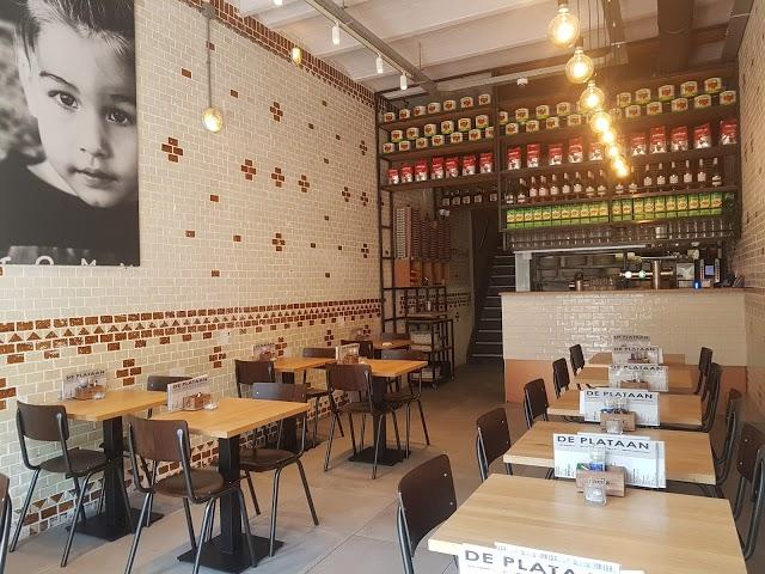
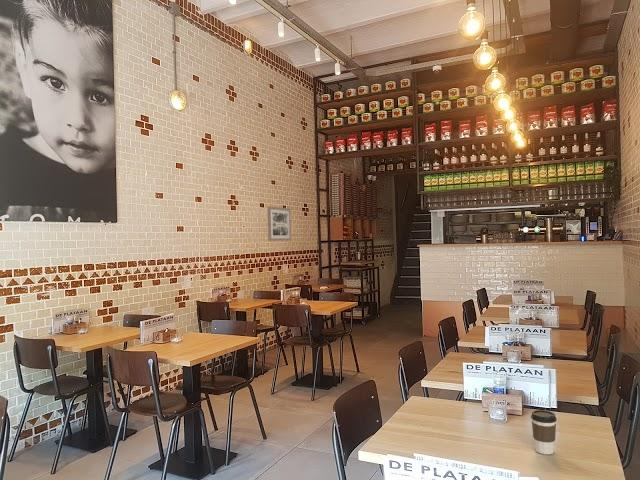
+ coffee cup [530,409,558,455]
+ wall art [267,206,292,242]
